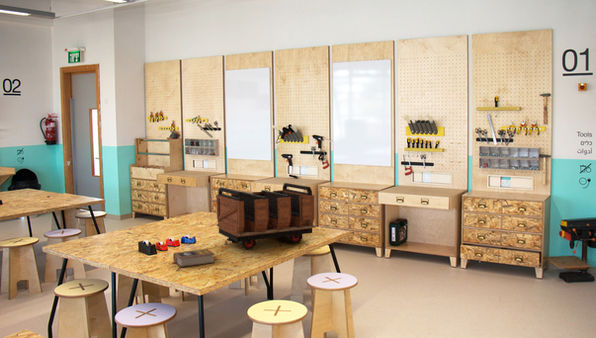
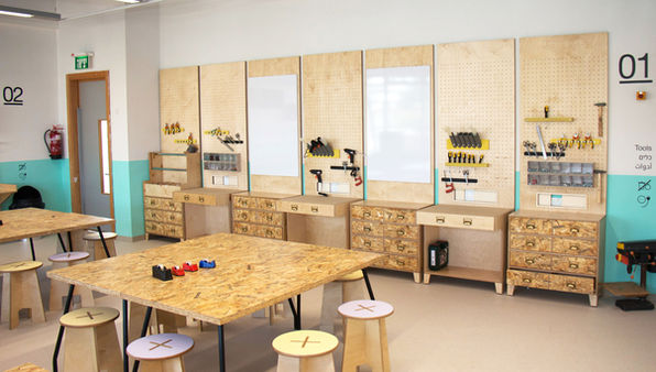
- tool box [215,182,317,251]
- book [172,248,216,268]
